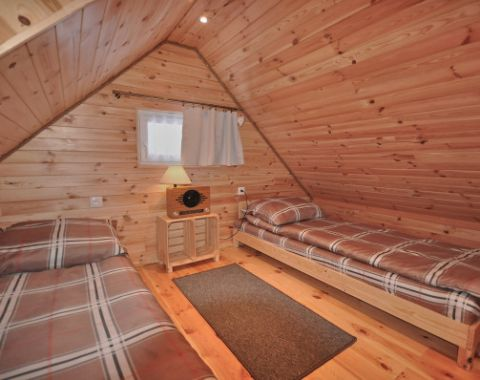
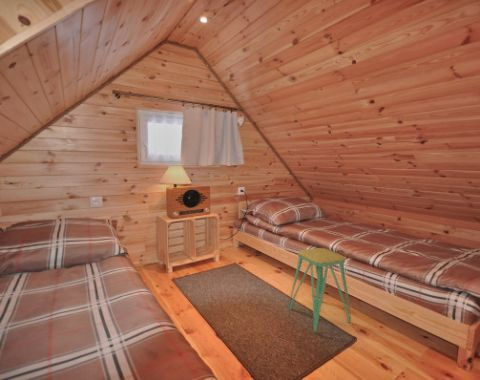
+ stool [288,247,352,333]
